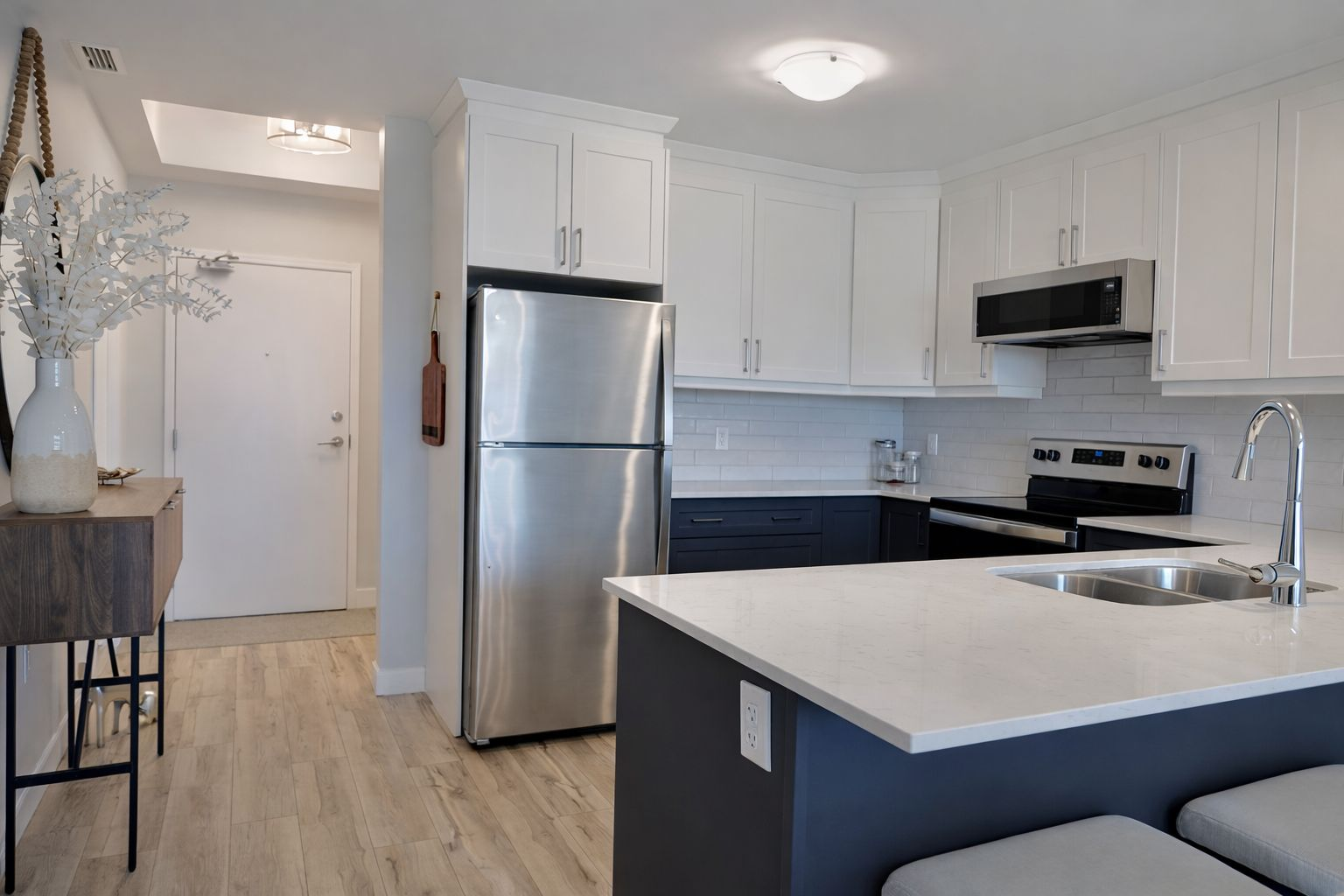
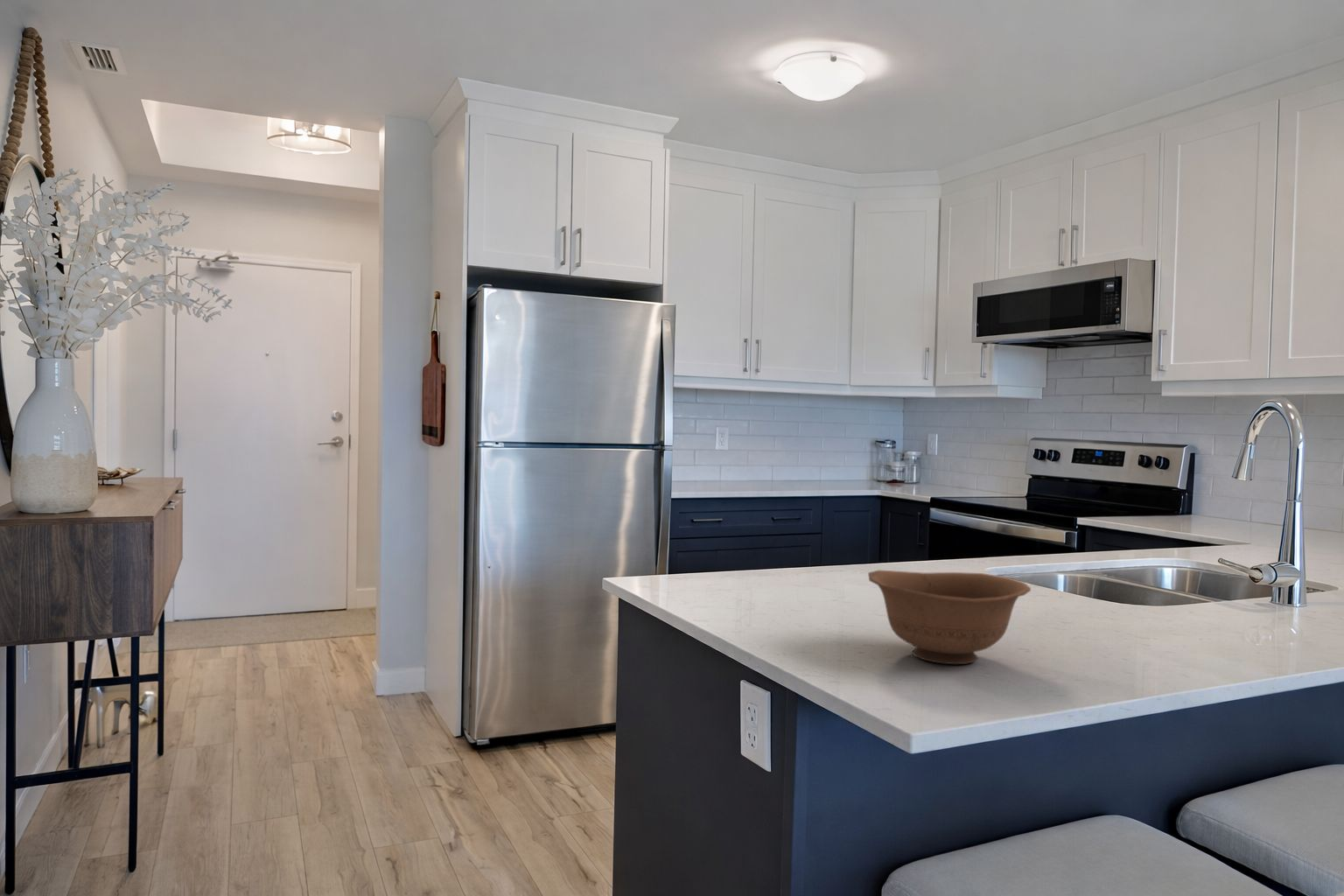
+ bowl [867,570,1032,665]
